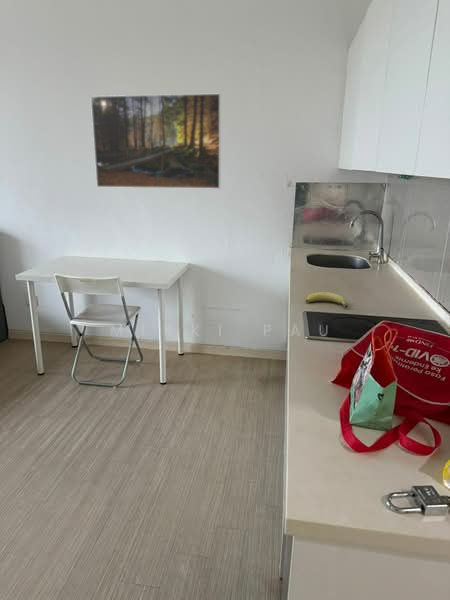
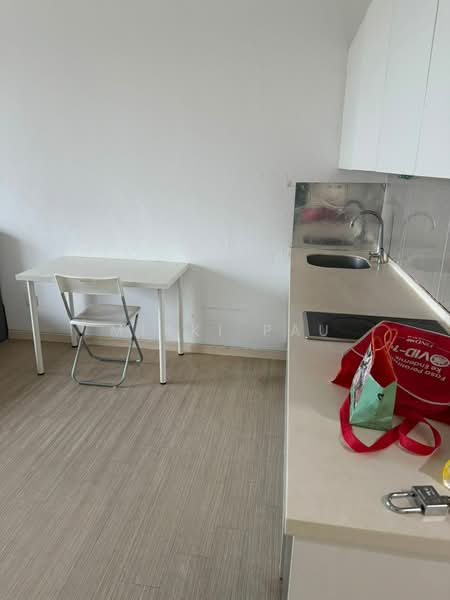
- fruit [305,291,349,309]
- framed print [90,92,222,190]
